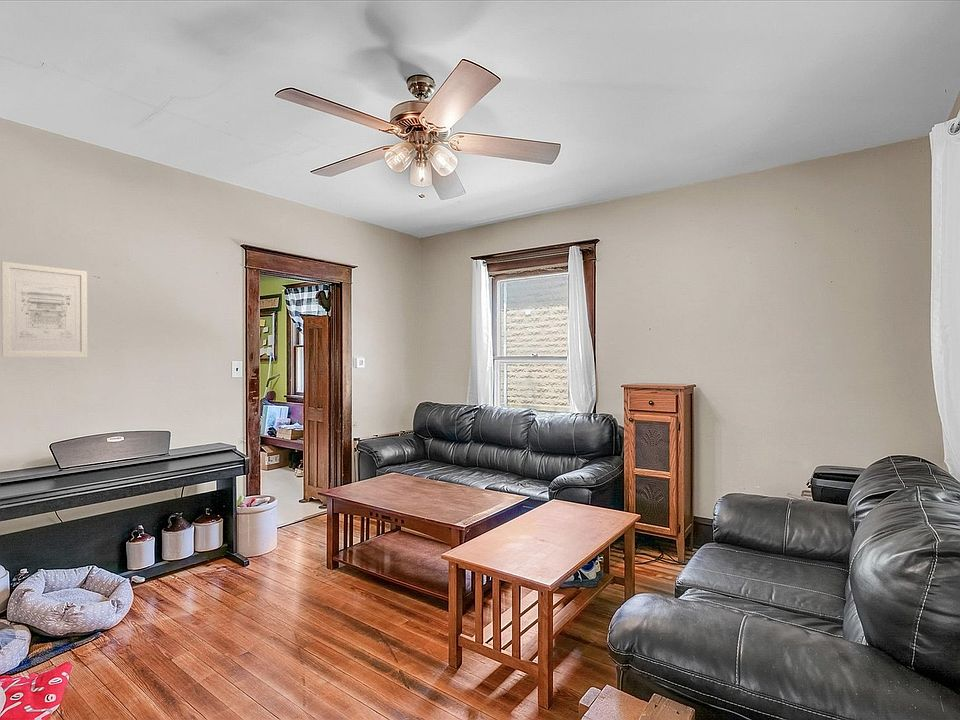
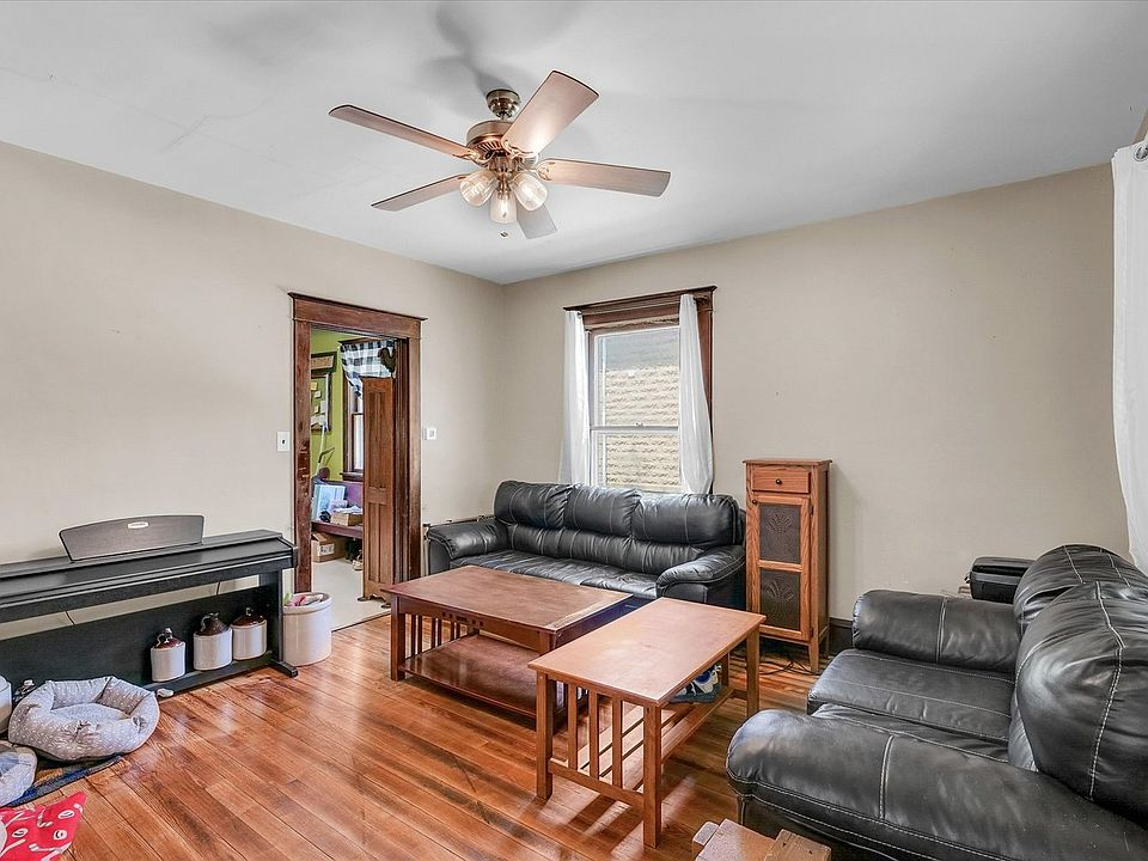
- wall art [1,261,88,358]
